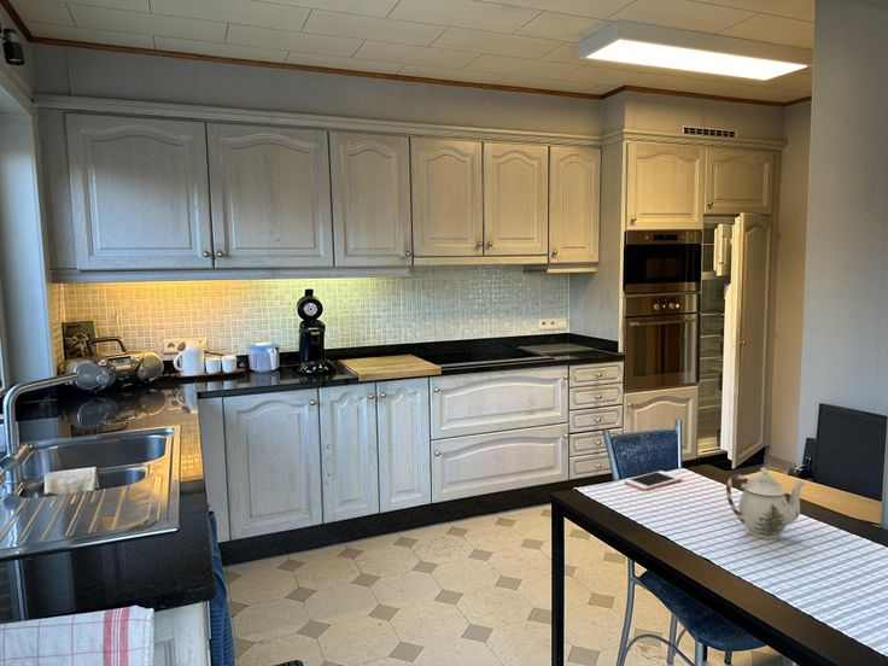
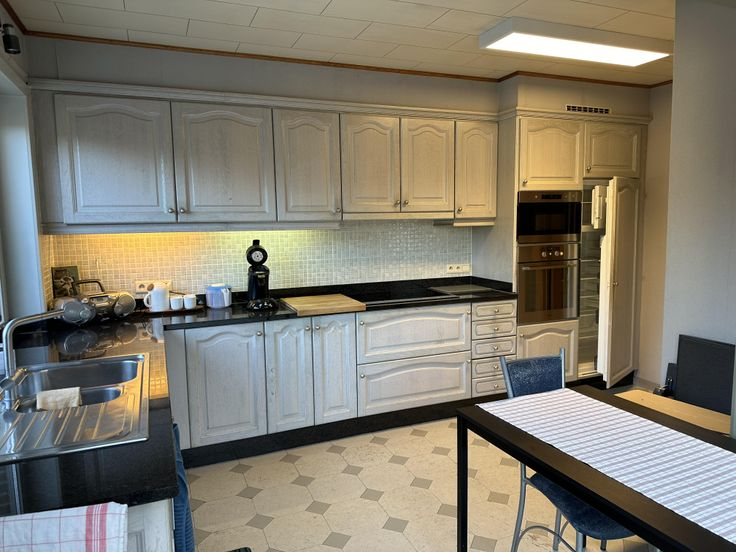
- teapot [725,467,807,541]
- cell phone [624,469,683,491]
